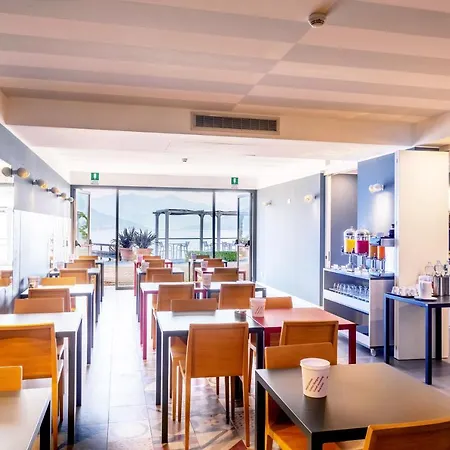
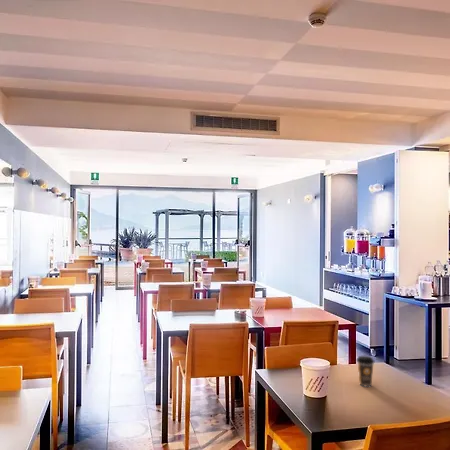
+ coffee cup [355,355,375,388]
